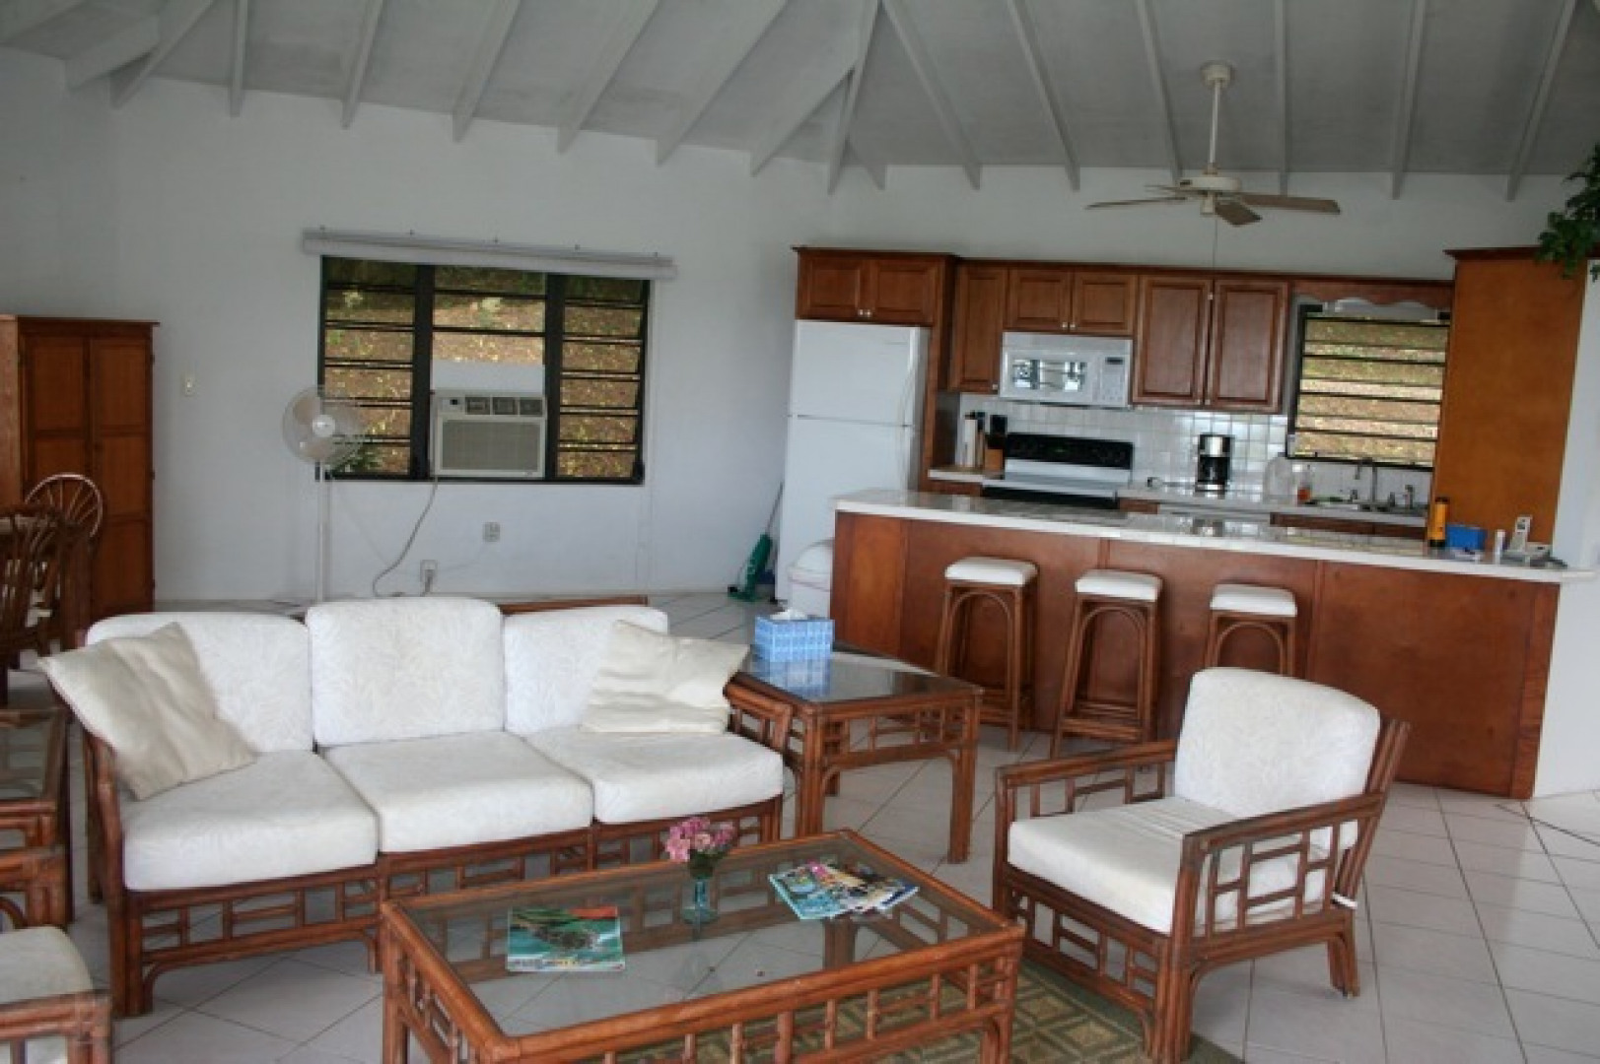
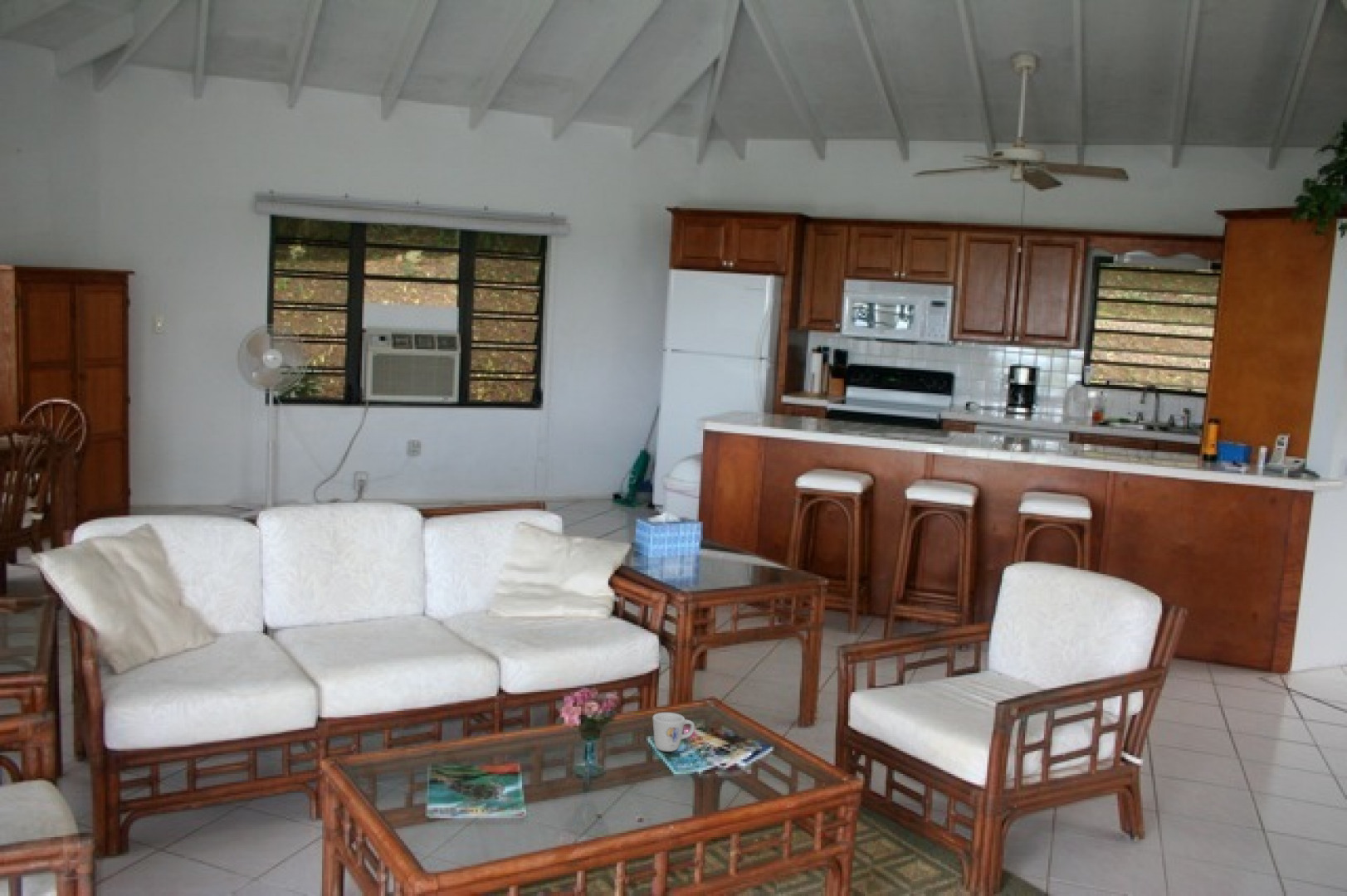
+ mug [652,712,695,752]
